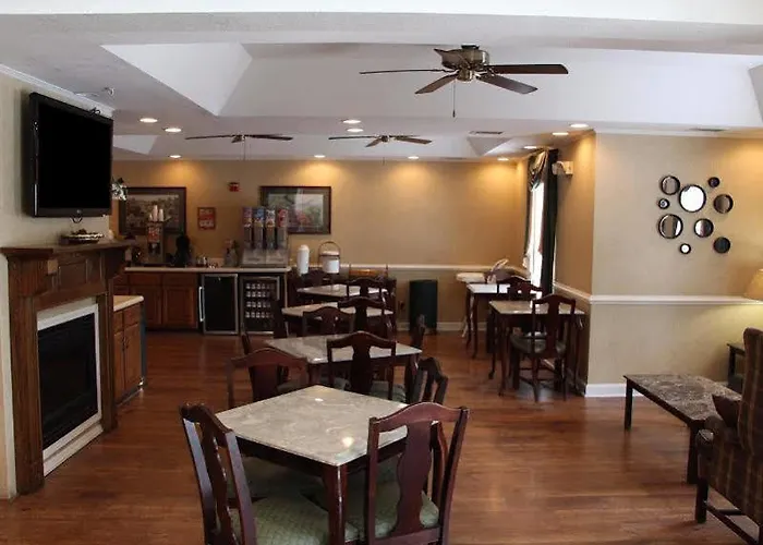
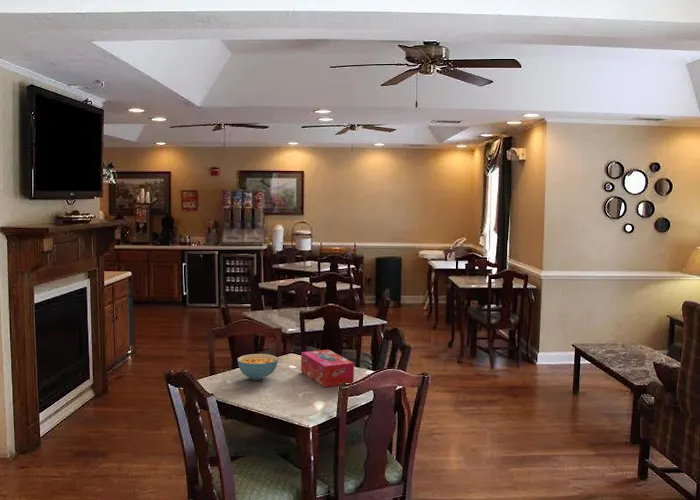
+ cereal bowl [237,353,279,381]
+ tissue box [300,349,355,388]
